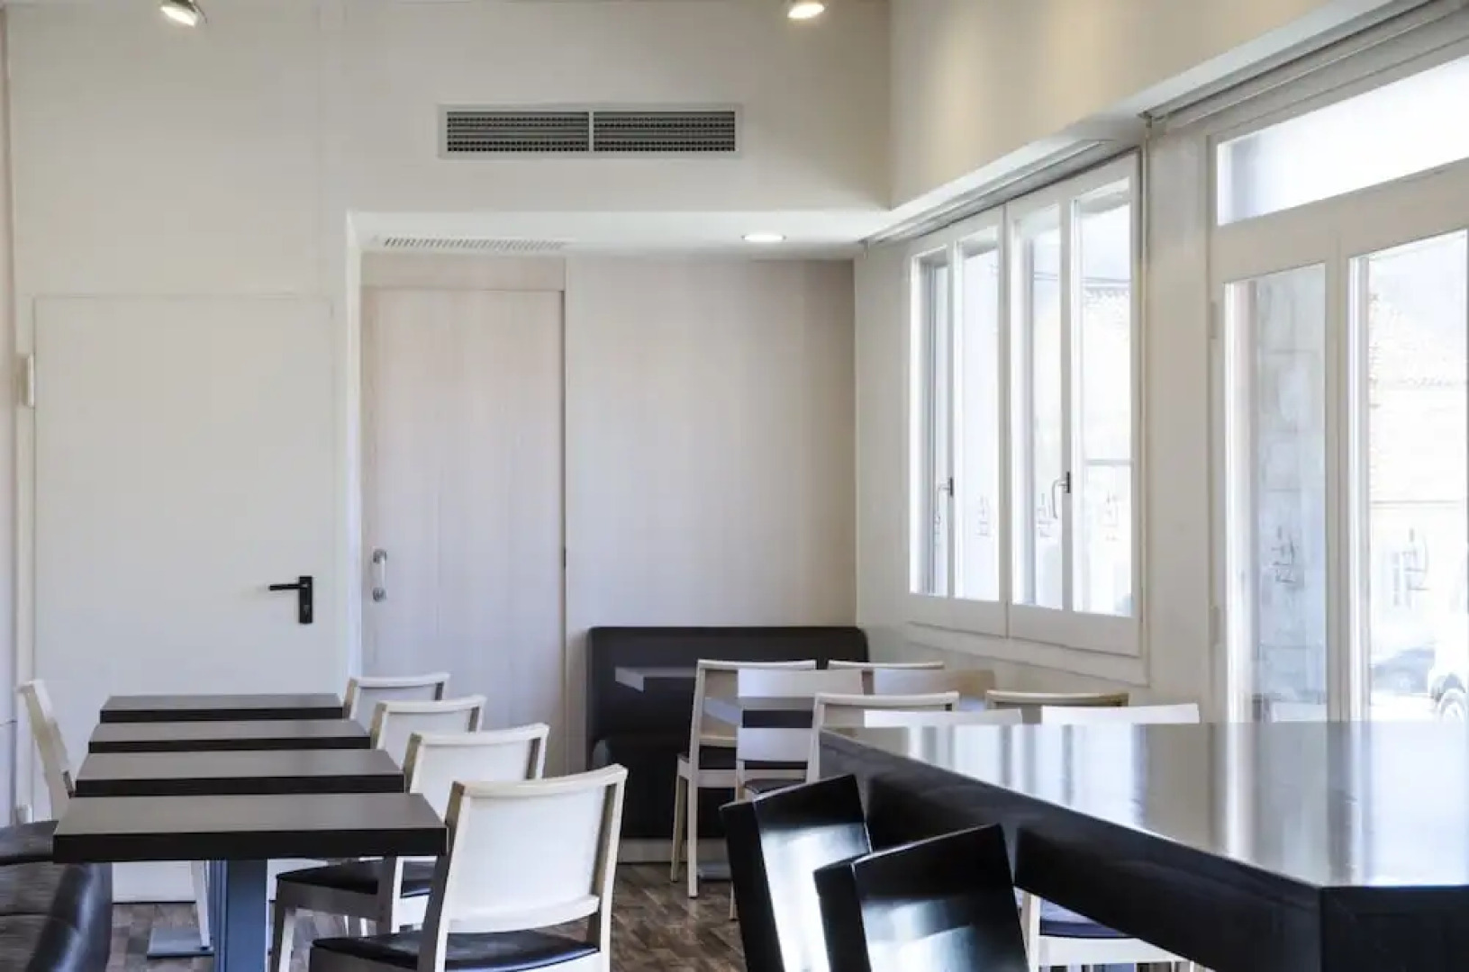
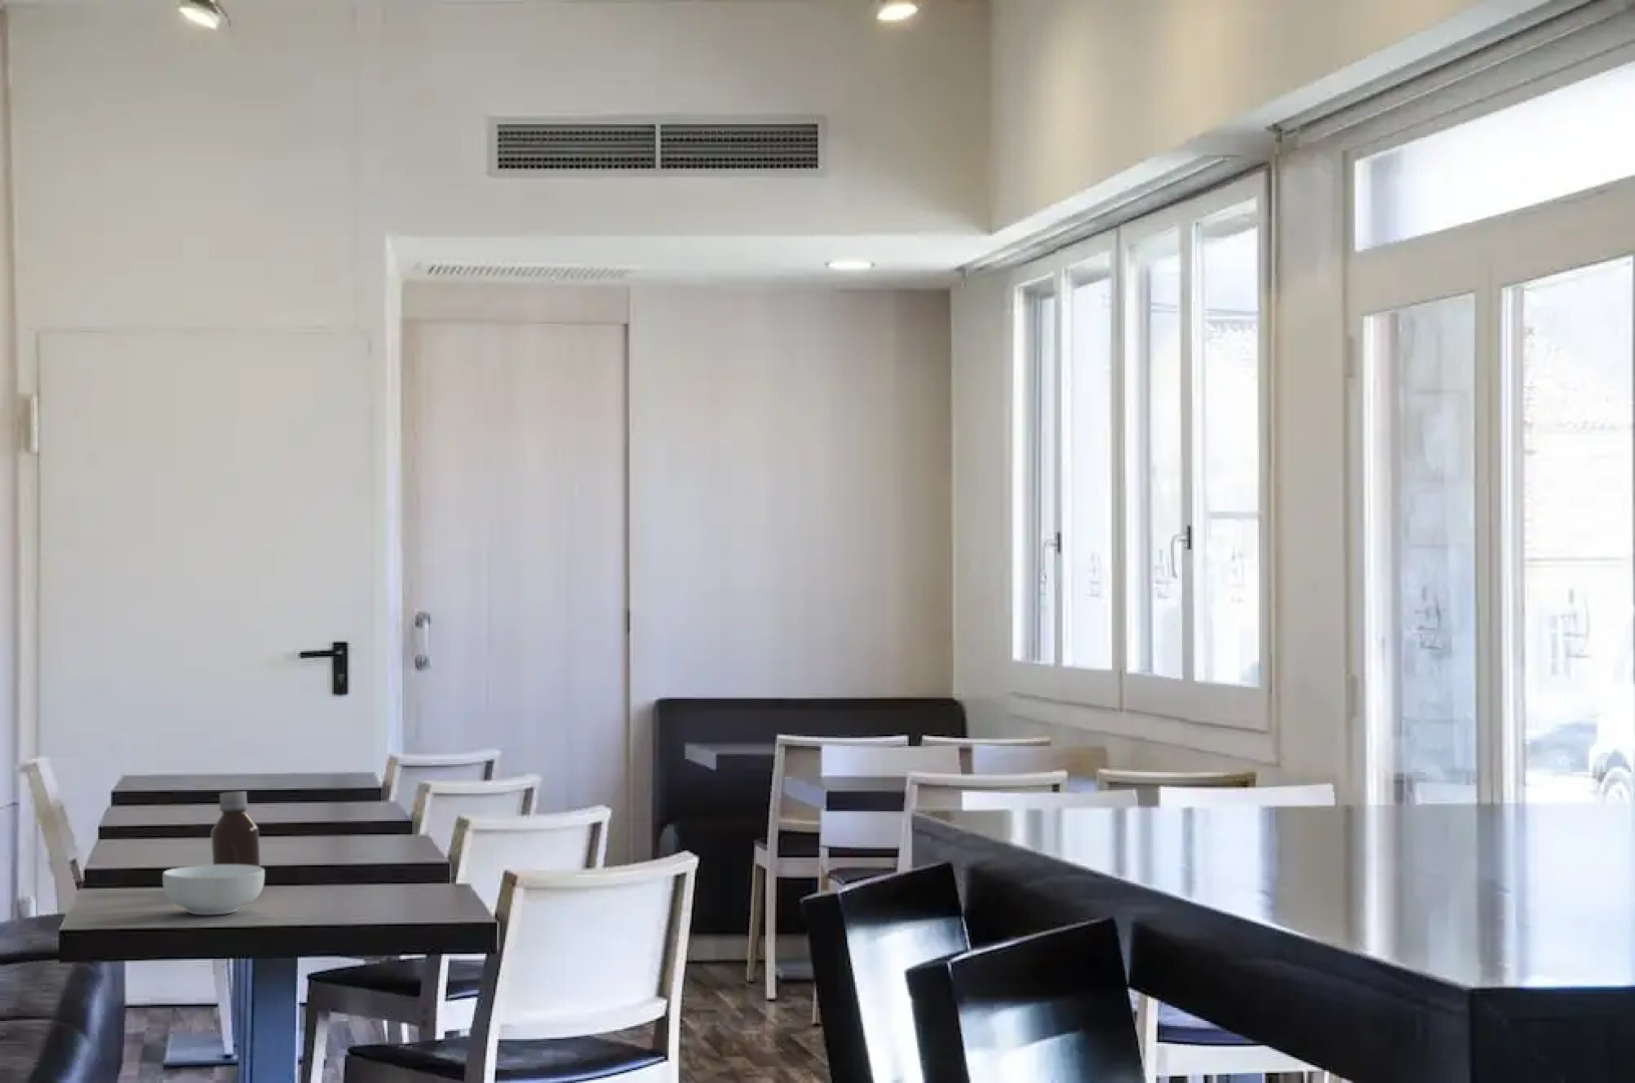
+ bottle [210,790,262,868]
+ cereal bowl [162,864,266,915]
